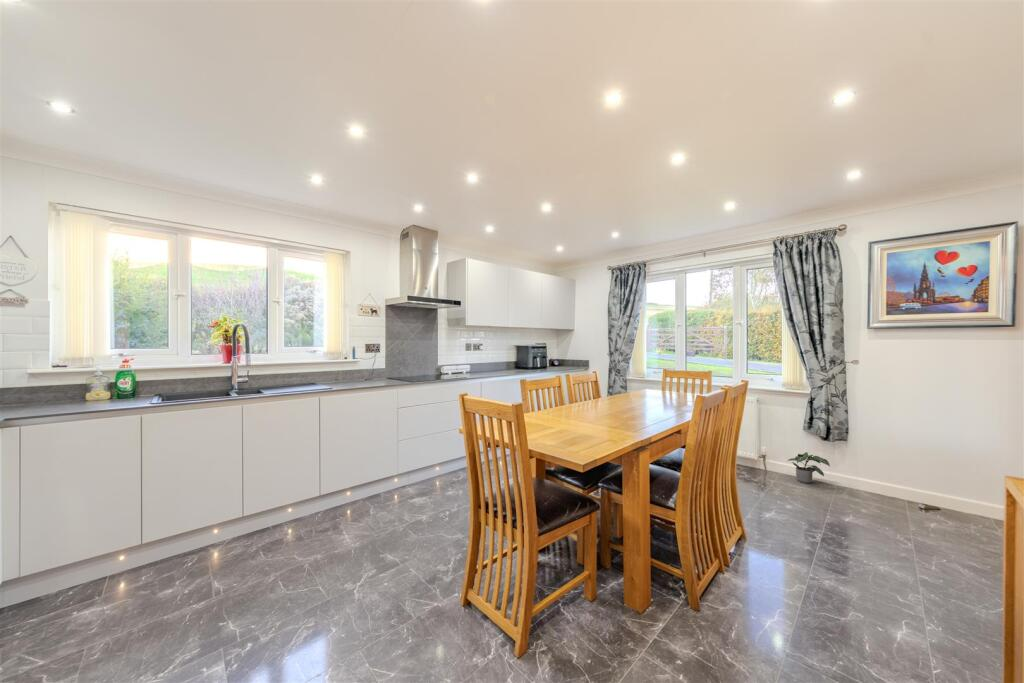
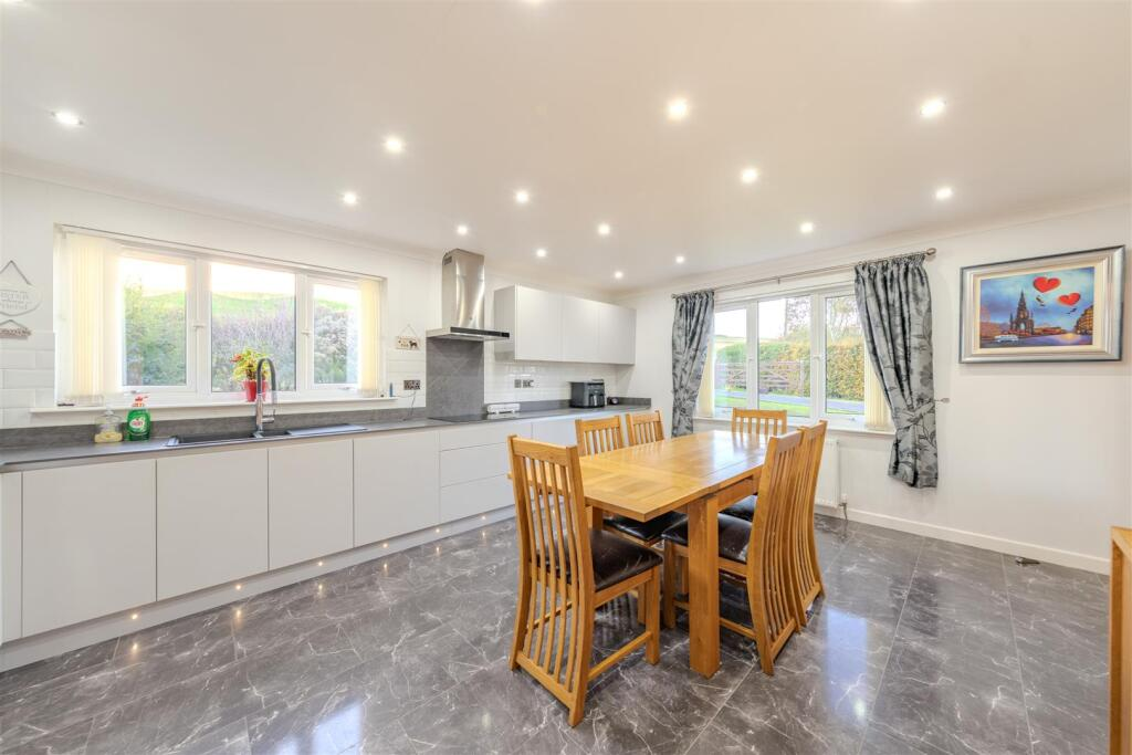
- potted plant [786,451,831,484]
